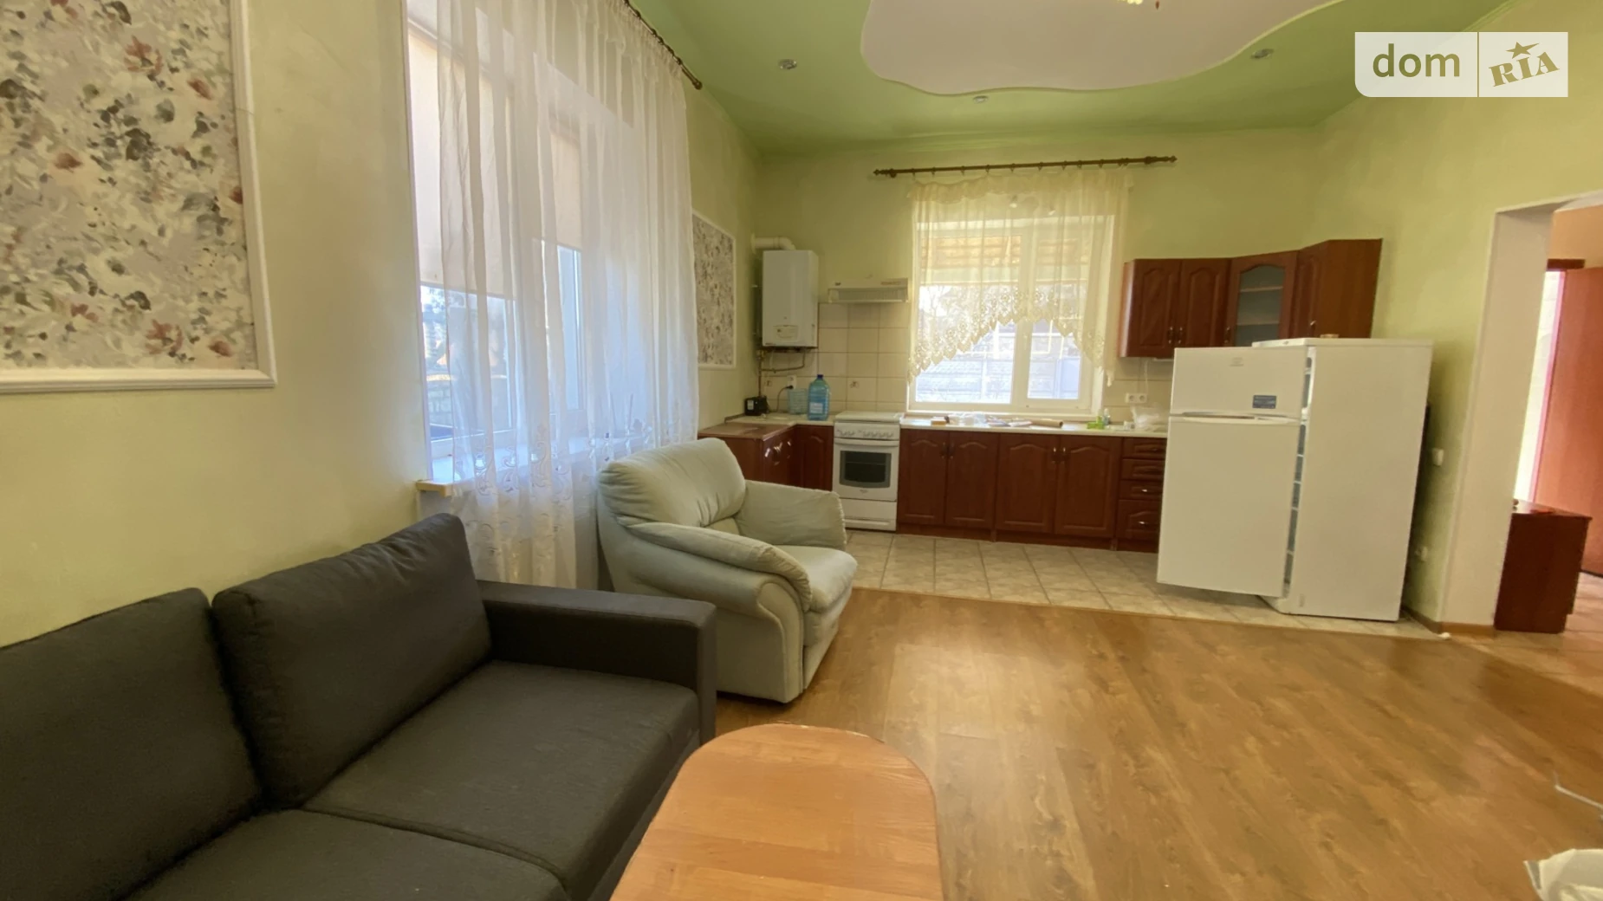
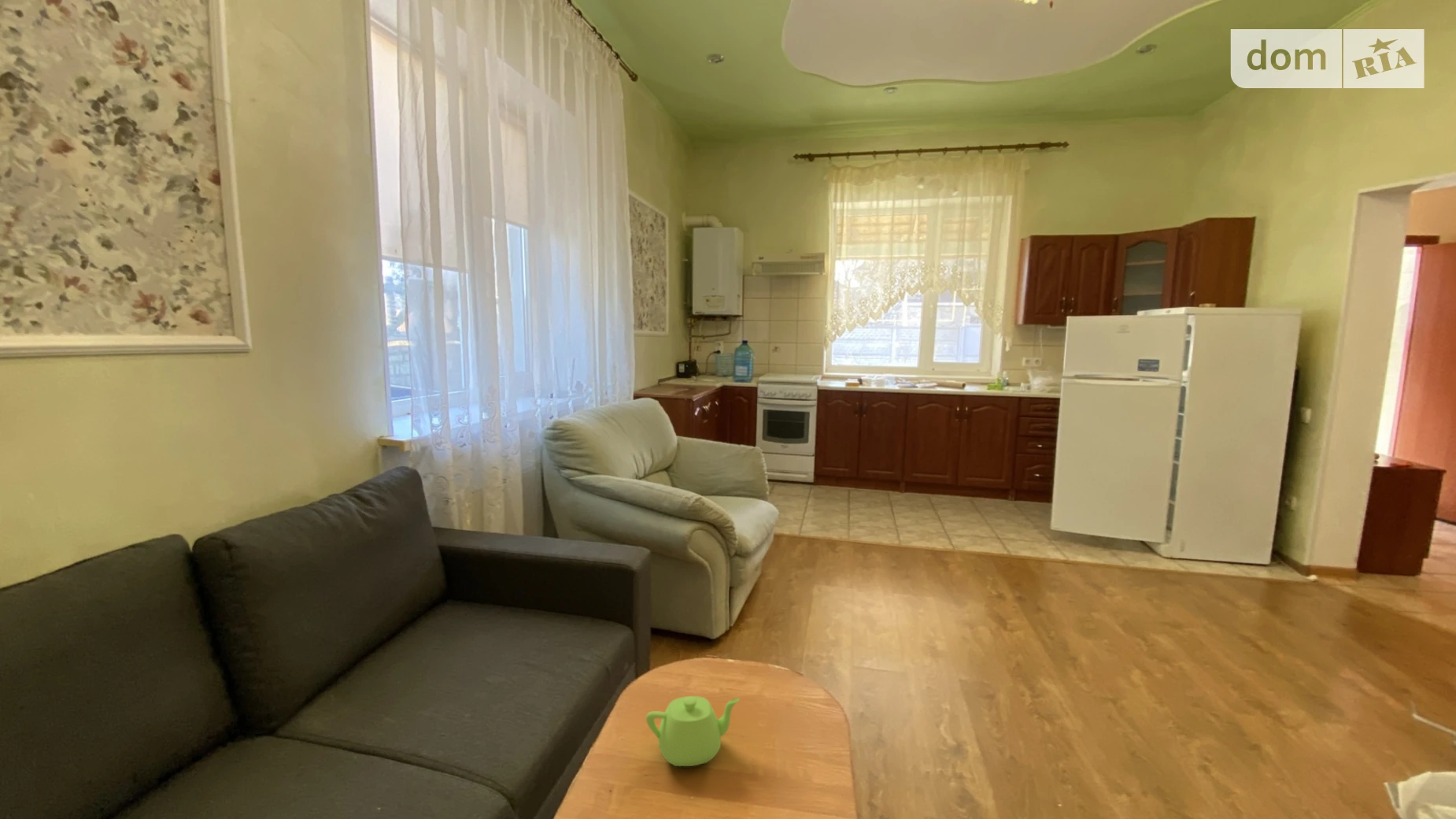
+ teapot [645,695,741,767]
